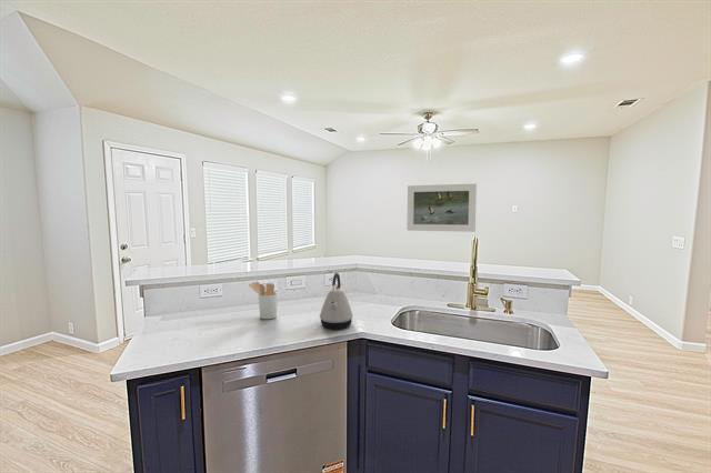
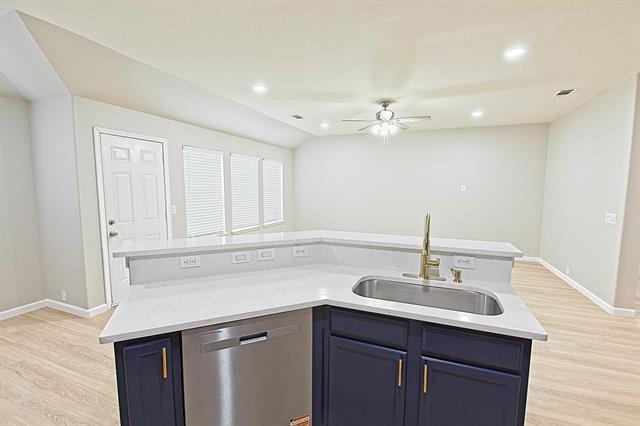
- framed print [407,183,478,233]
- utensil holder [248,281,279,320]
- kettle [319,272,354,330]
